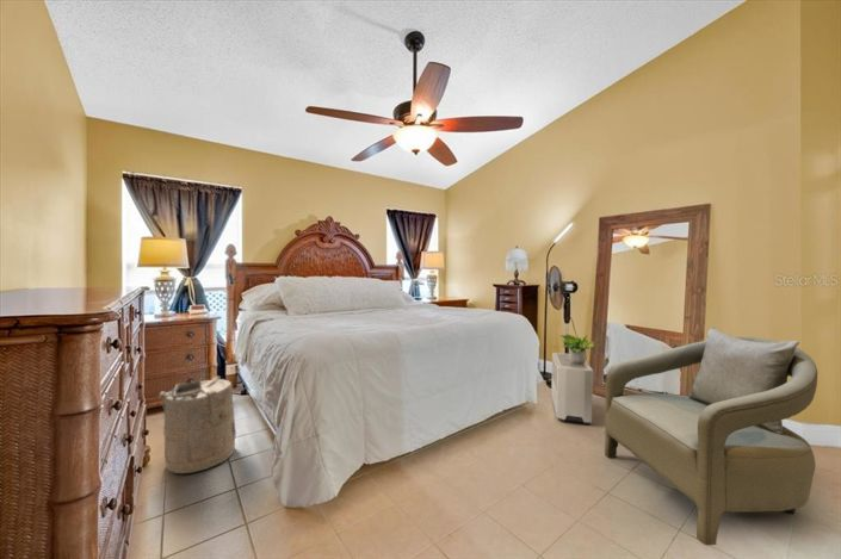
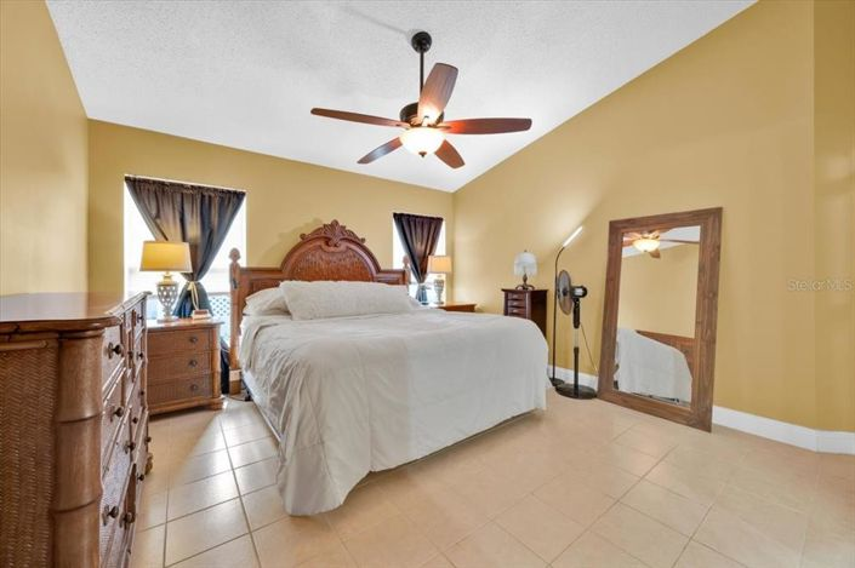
- potted plant [559,333,595,365]
- armchair [604,325,818,546]
- laundry hamper [157,375,237,474]
- air purifier [550,352,594,426]
